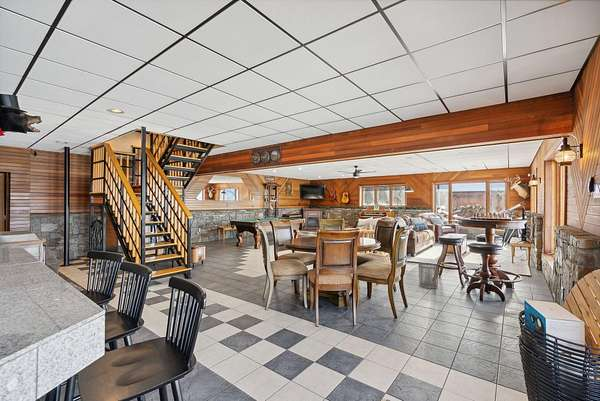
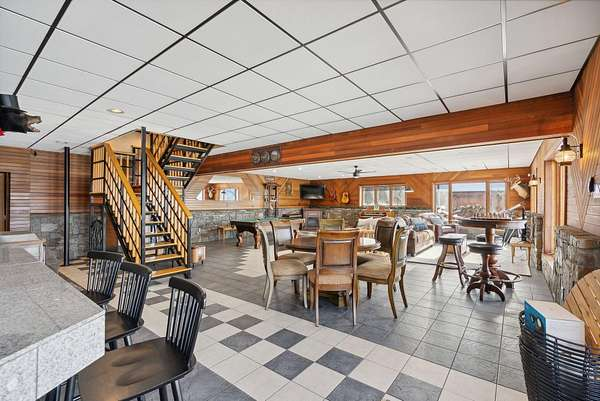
- waste bin [418,262,440,290]
